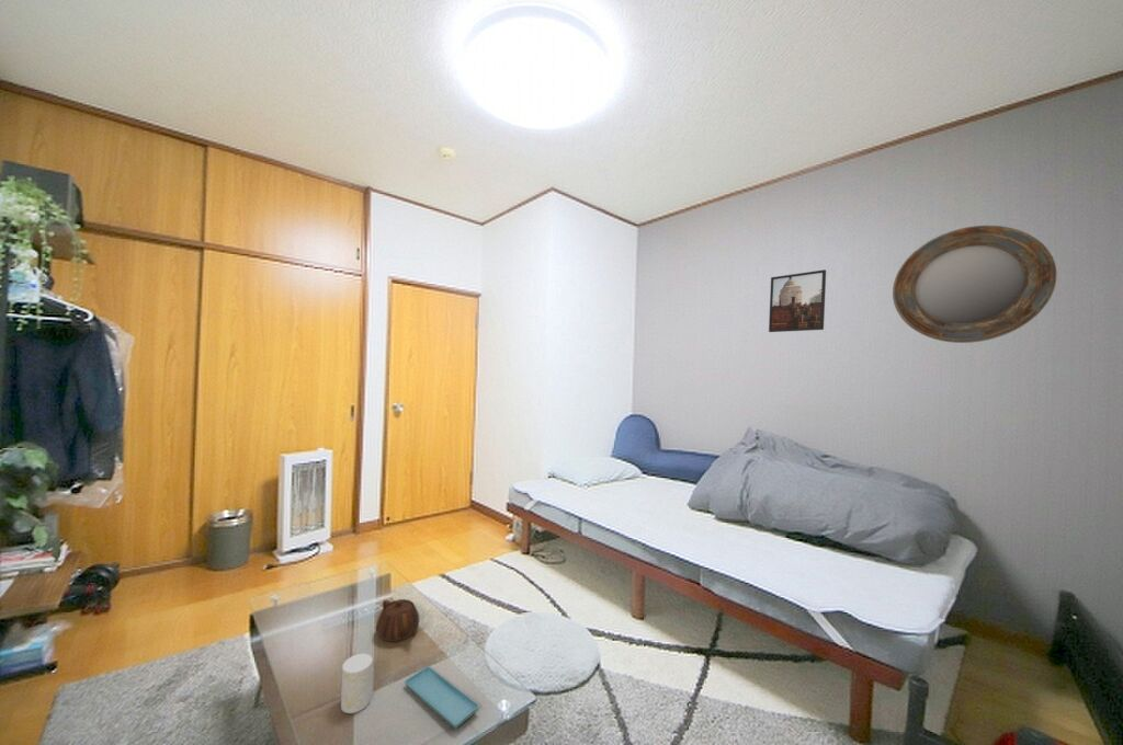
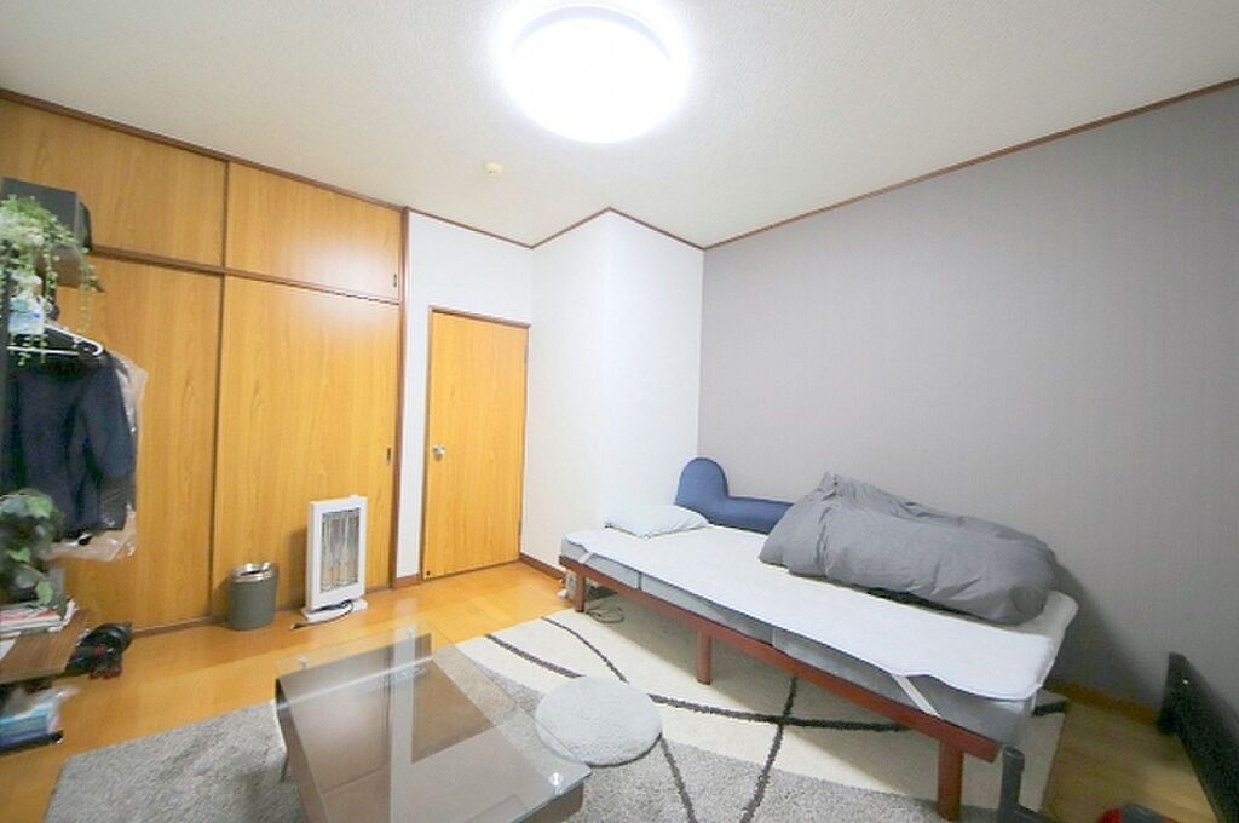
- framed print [768,268,827,333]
- cup [340,653,374,714]
- home mirror [892,225,1057,344]
- teapot [375,598,420,643]
- saucer [404,665,480,730]
